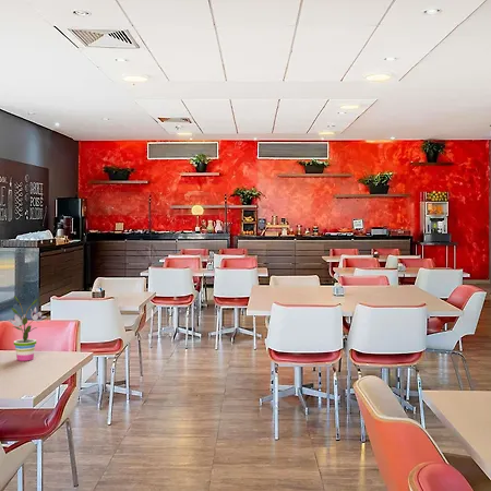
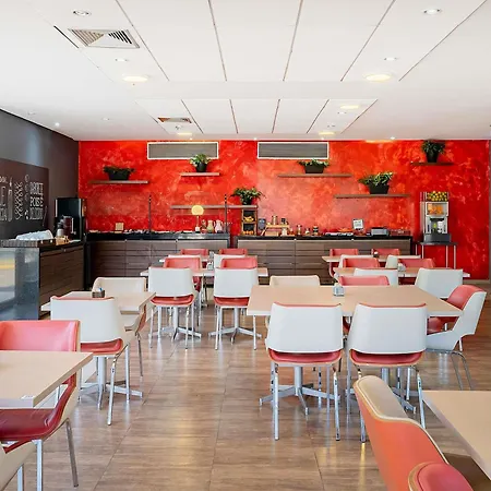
- potted plant [8,295,48,362]
